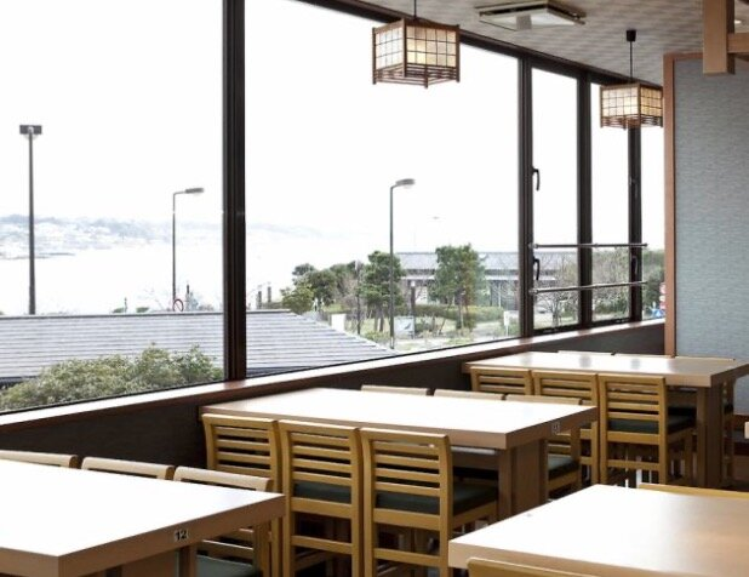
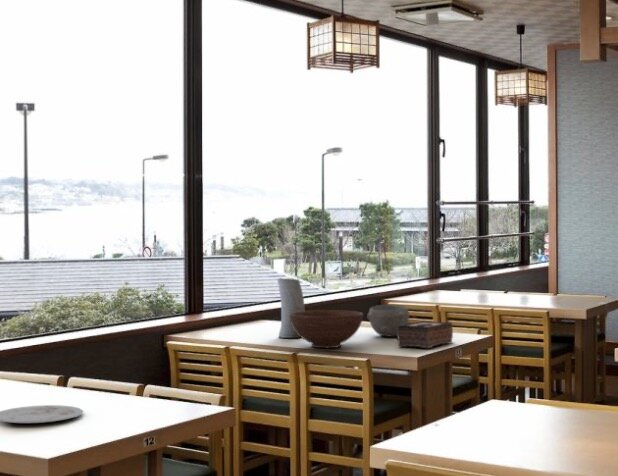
+ tissue box [396,320,454,349]
+ vase [276,278,306,339]
+ bowl [366,304,410,338]
+ plate [0,404,84,424]
+ fruit bowl [290,309,364,349]
